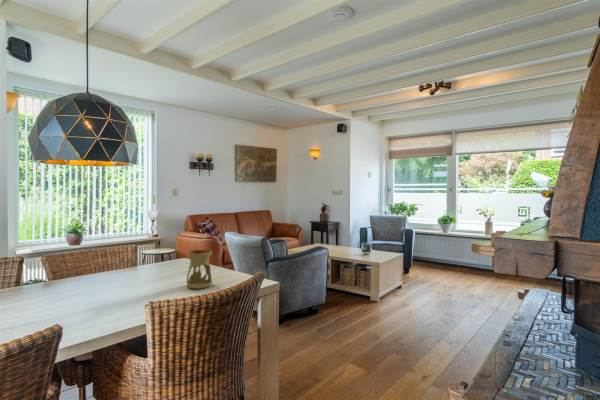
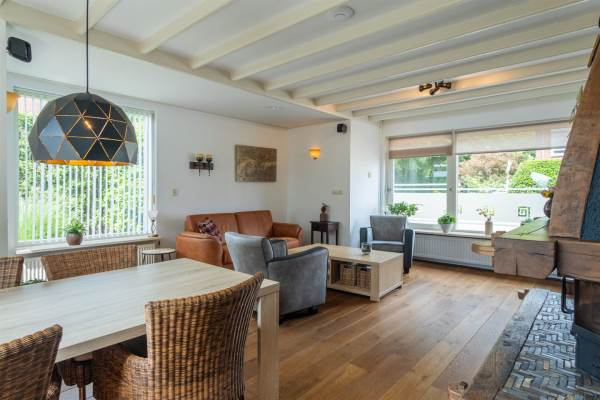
- oil burner [186,249,213,290]
